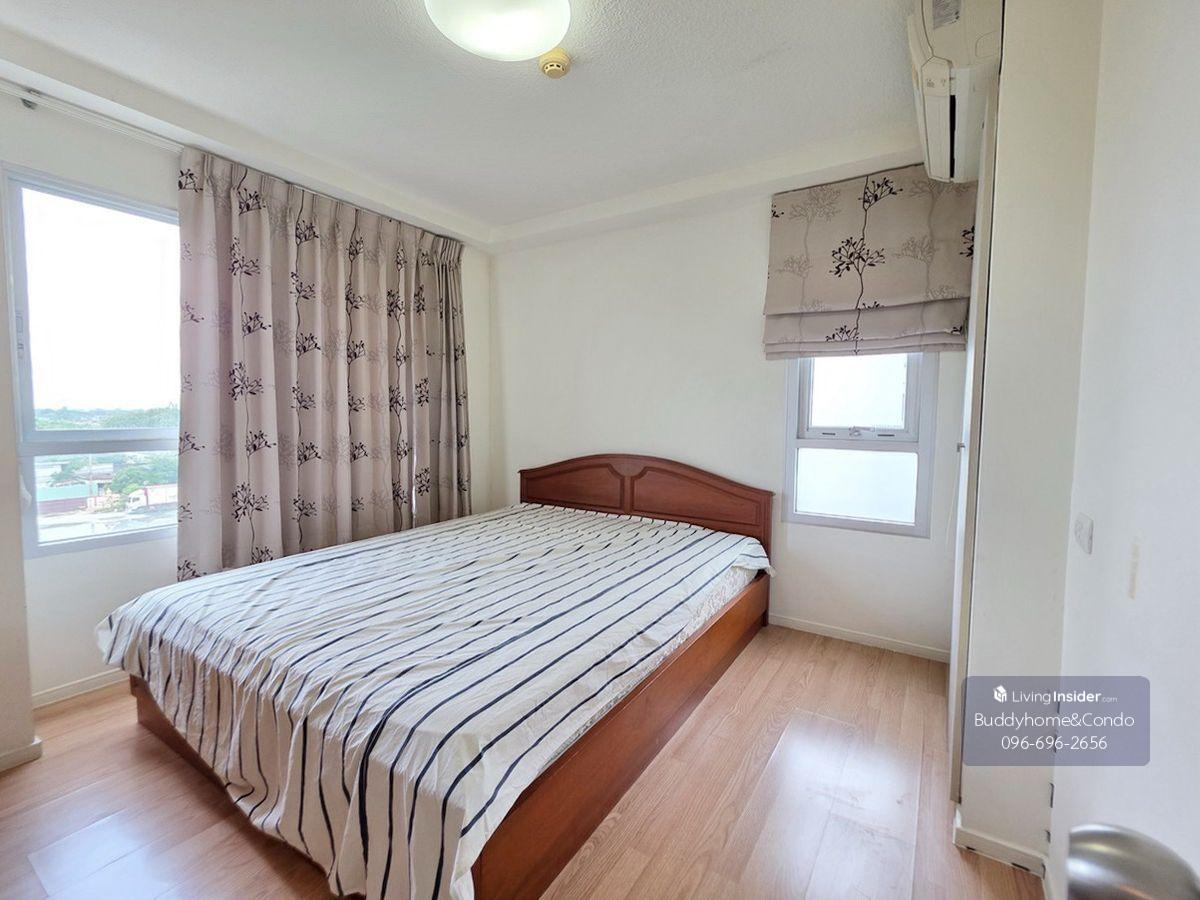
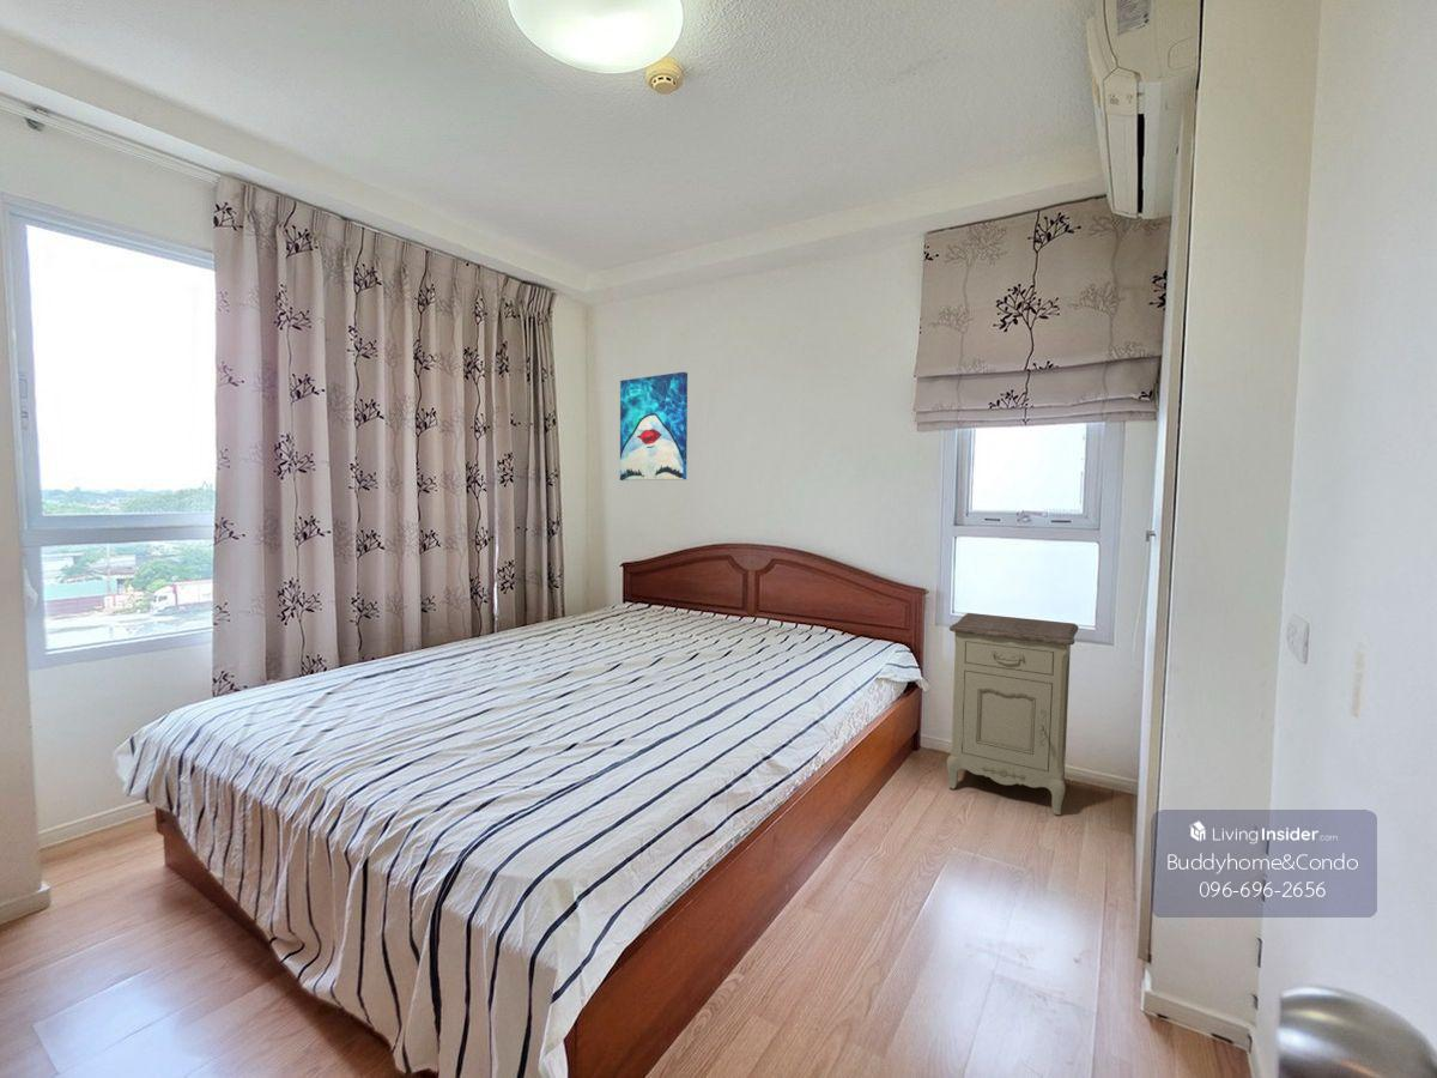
+ wall art [619,371,689,482]
+ nightstand [946,612,1079,816]
